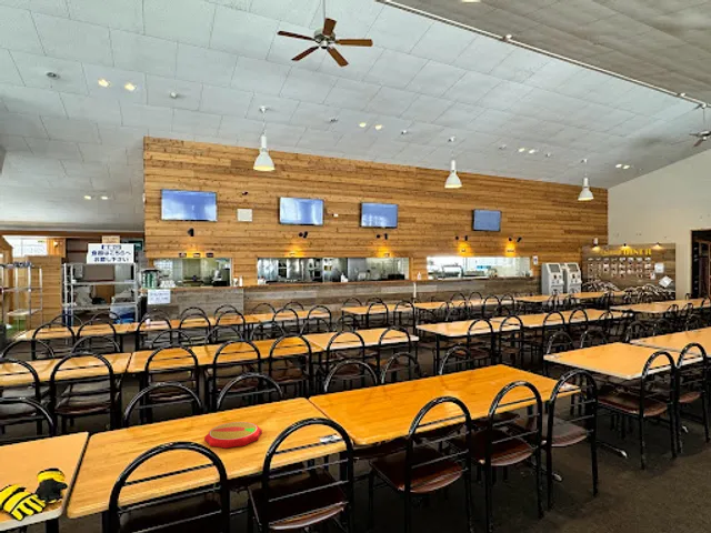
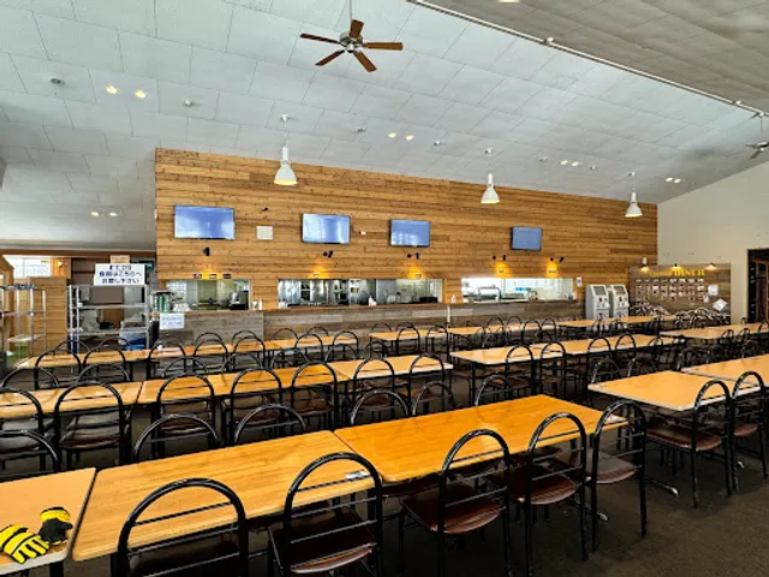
- plate [203,421,263,449]
